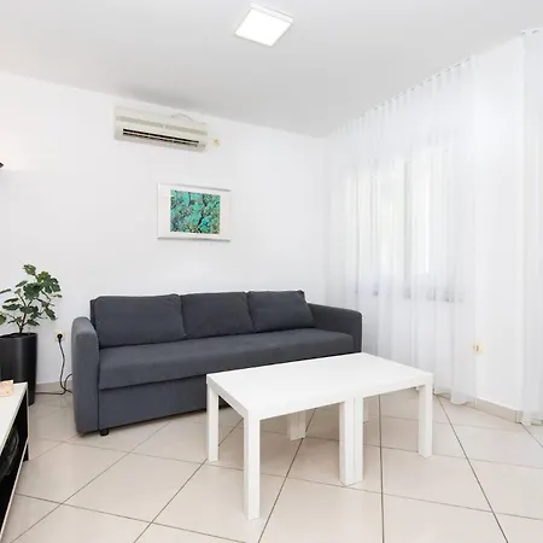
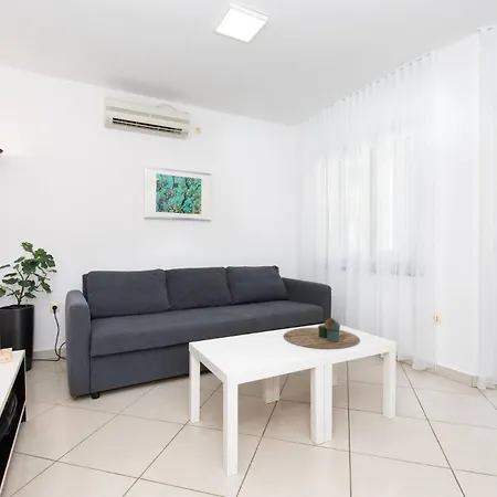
+ decorative tray [283,317,361,350]
